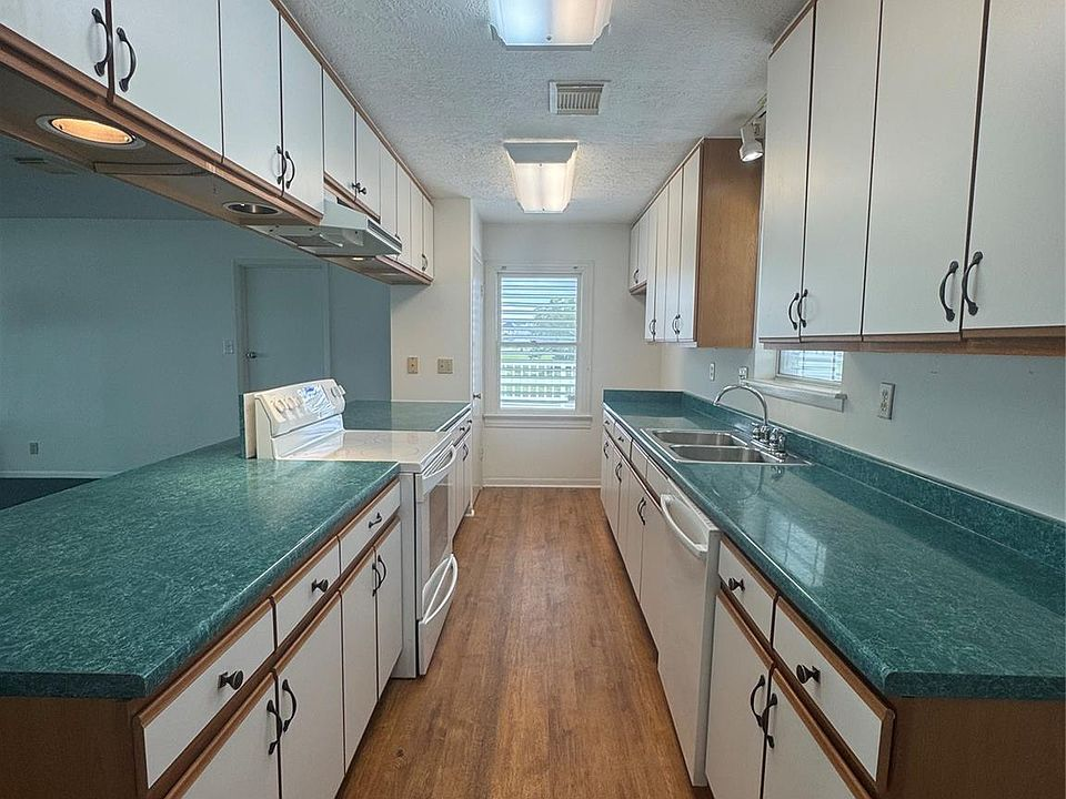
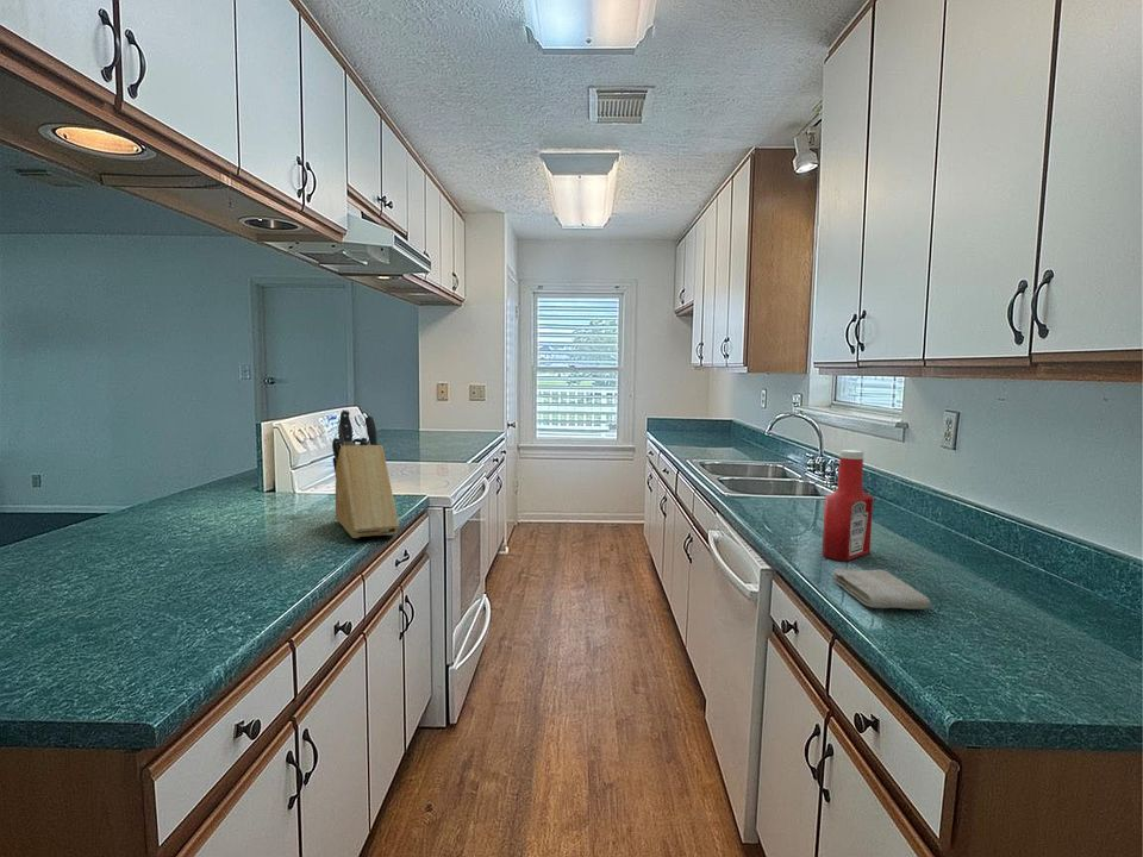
+ washcloth [831,568,932,611]
+ knife block [331,408,400,539]
+ soap bottle [820,449,874,562]
